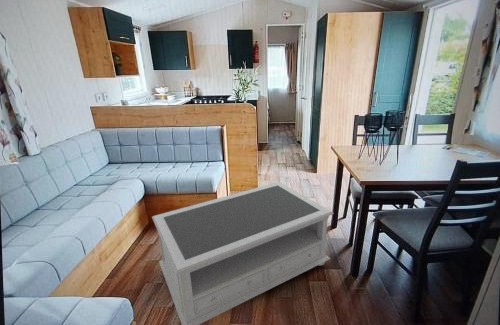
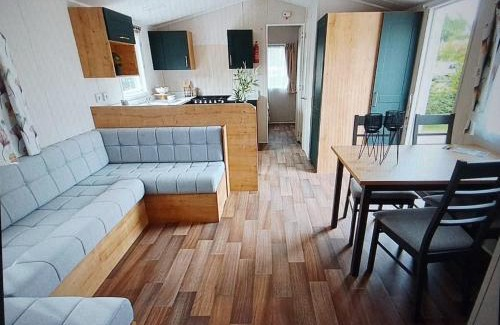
- coffee table [151,181,334,325]
